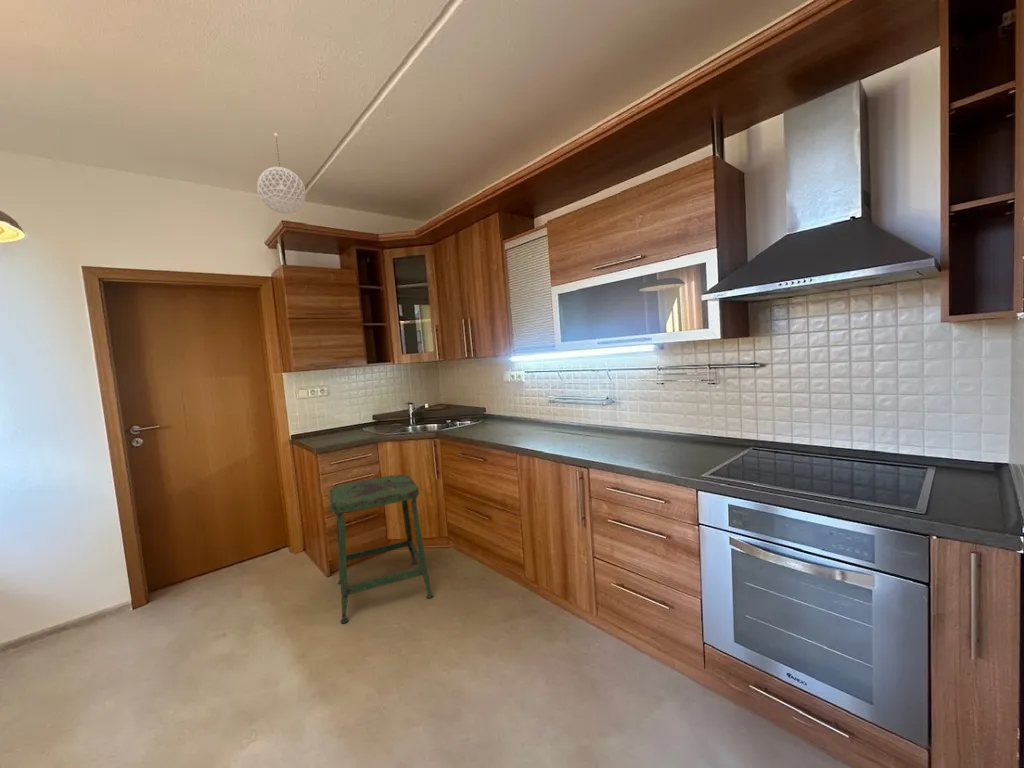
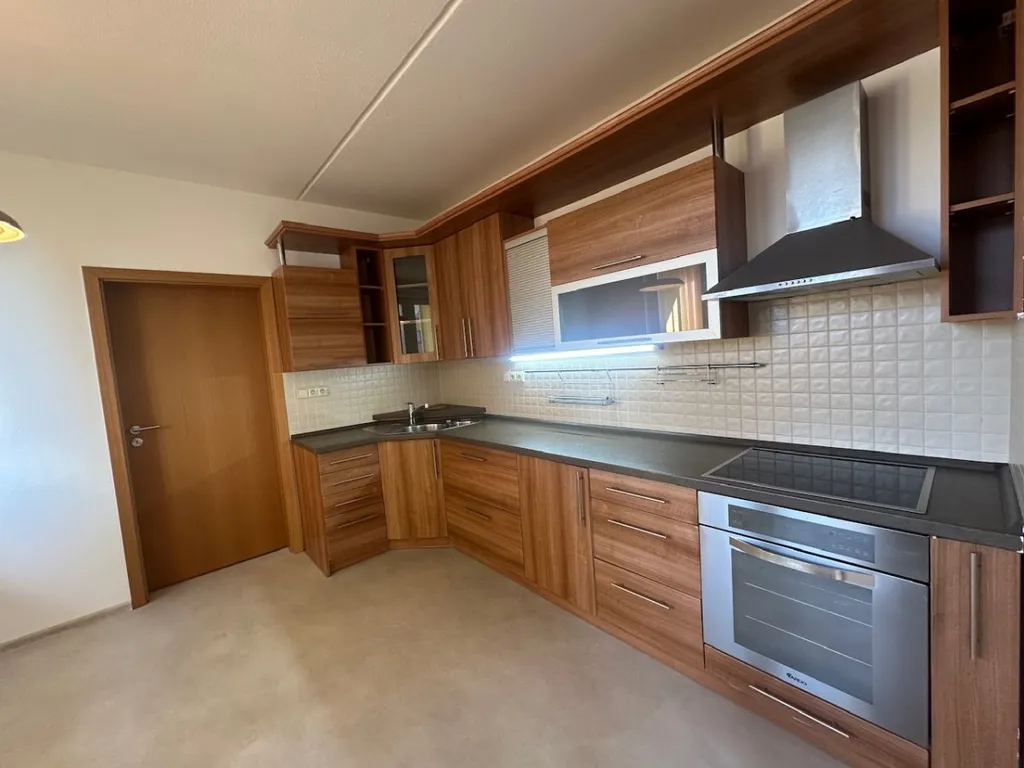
- pendant light [256,132,307,215]
- stool [328,474,434,624]
